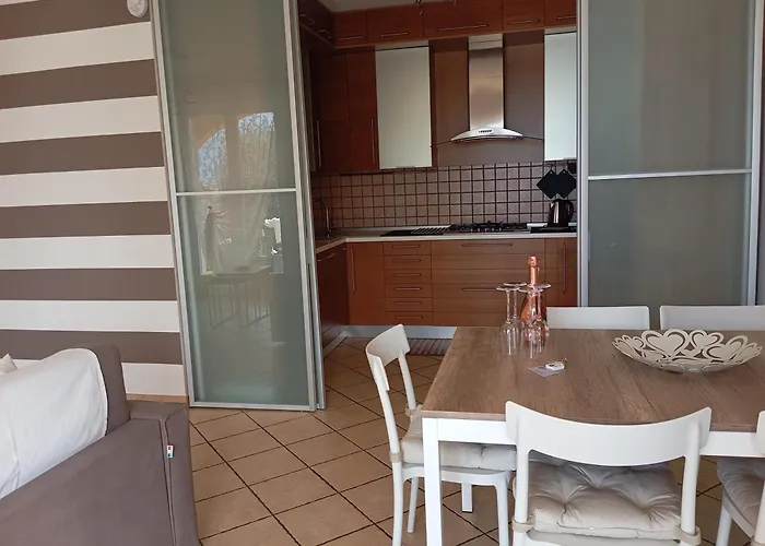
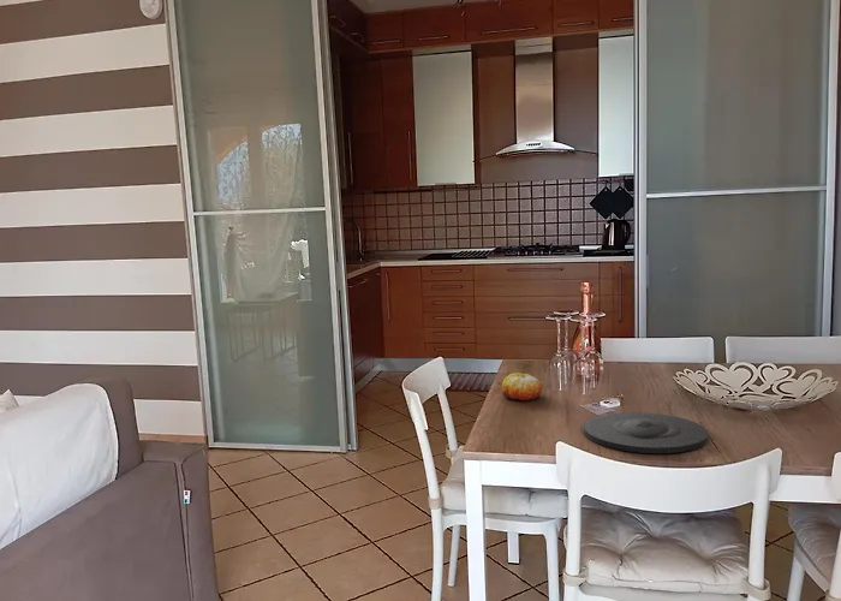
+ fruit [501,371,543,401]
+ plate [583,411,710,454]
